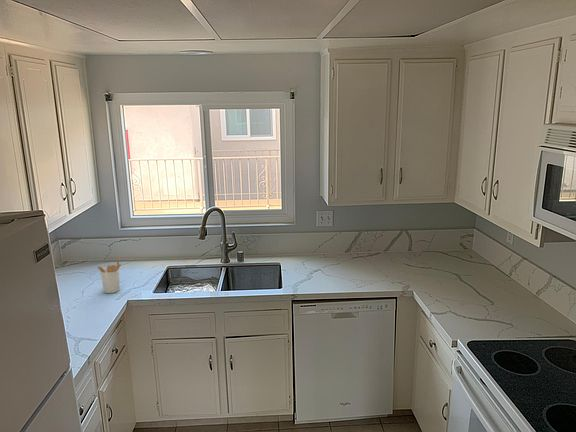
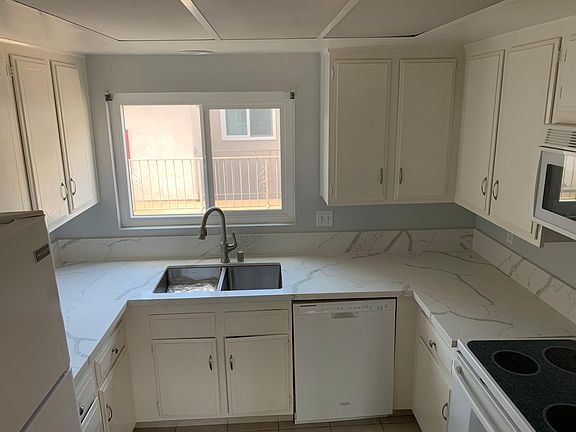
- utensil holder [96,257,122,294]
